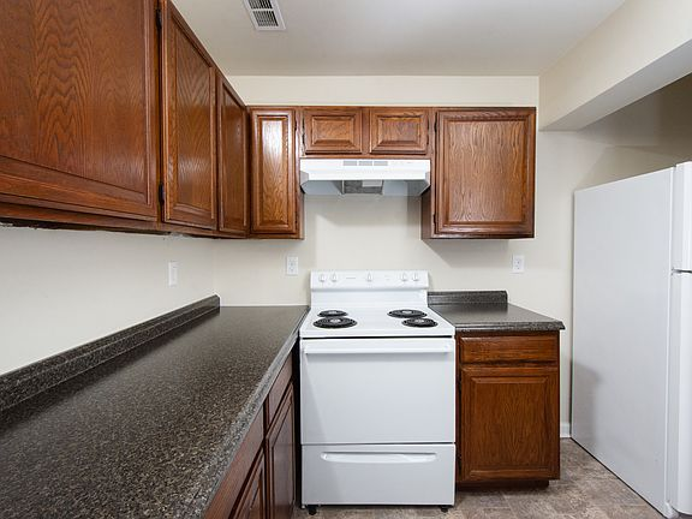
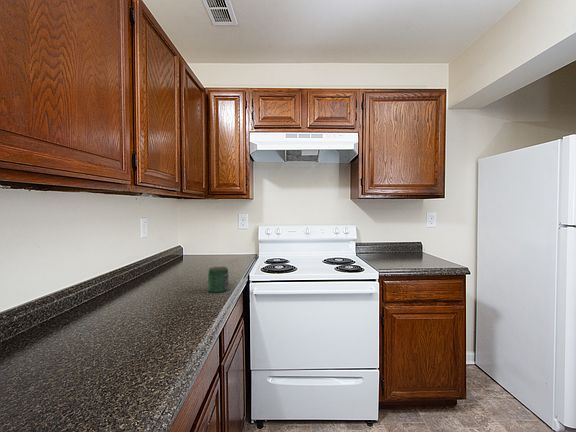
+ jar [207,266,229,293]
